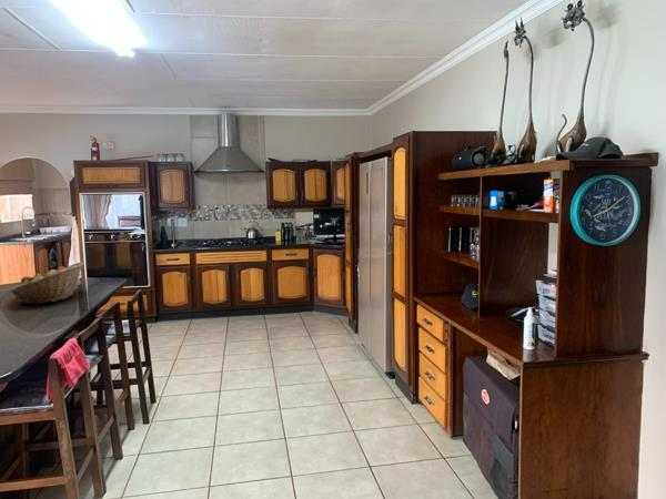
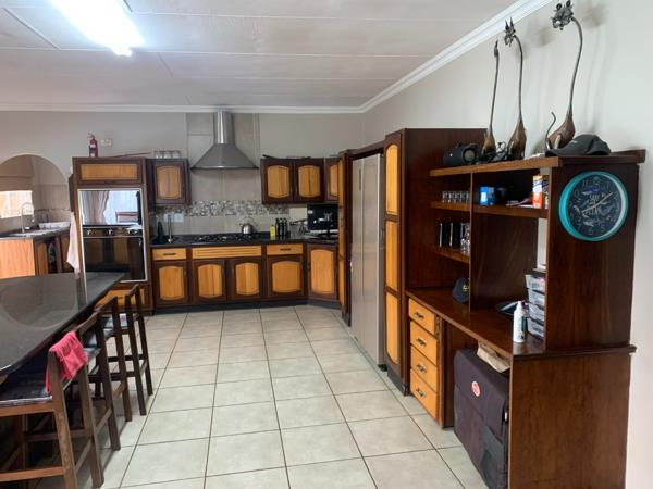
- fruit basket [8,262,85,305]
